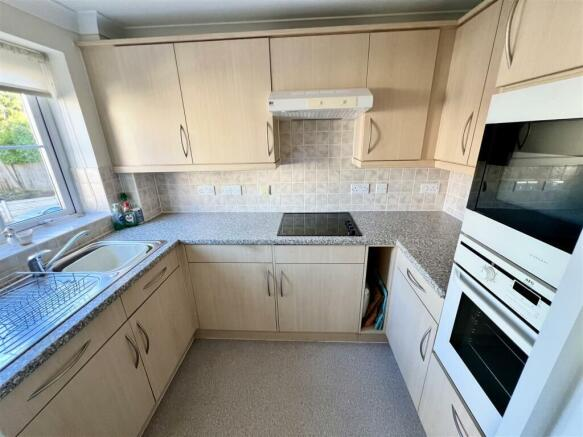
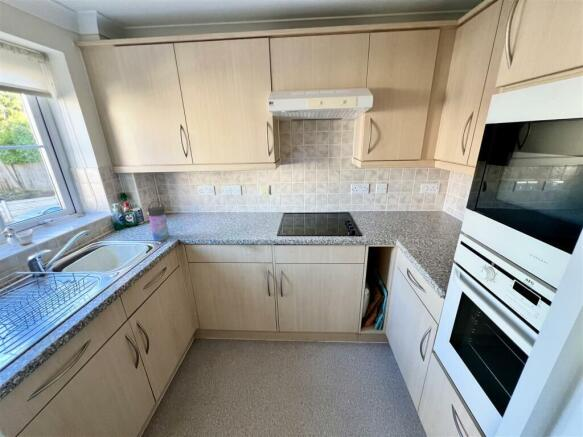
+ water bottle [146,200,170,242]
